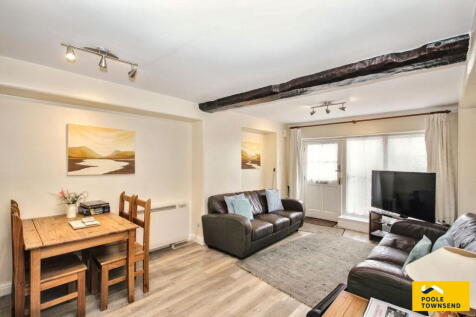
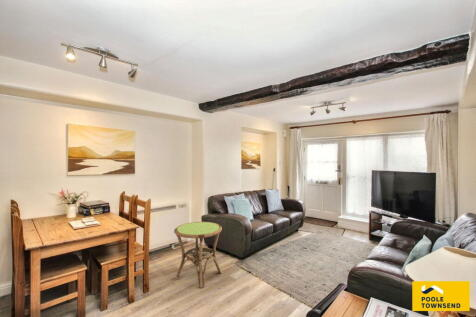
+ side table [173,221,223,289]
